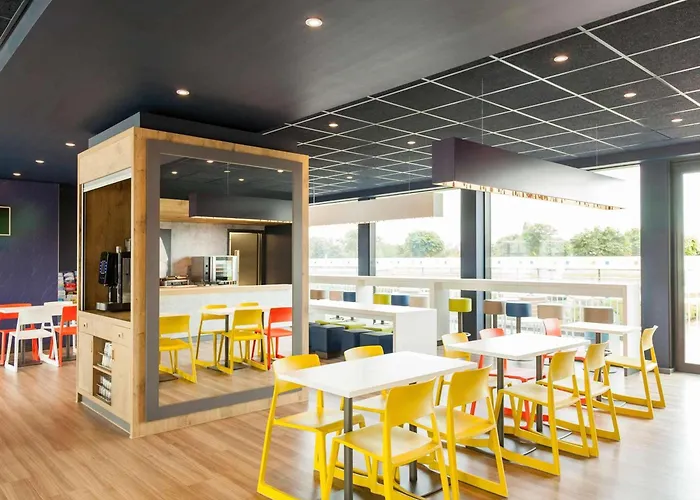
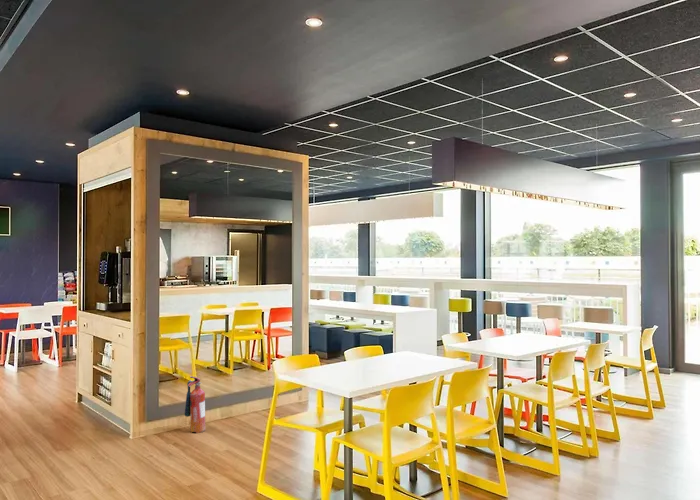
+ fire extinguisher [183,375,206,434]
